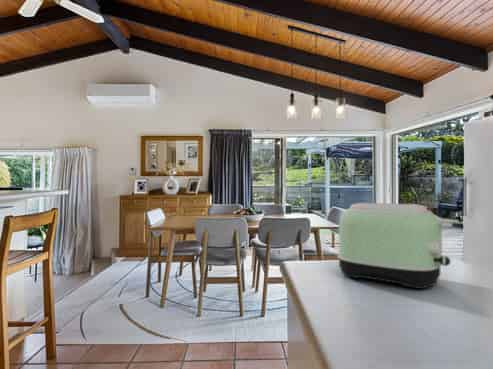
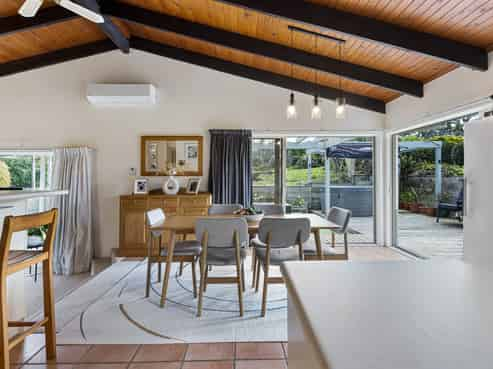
- toaster [337,202,453,290]
